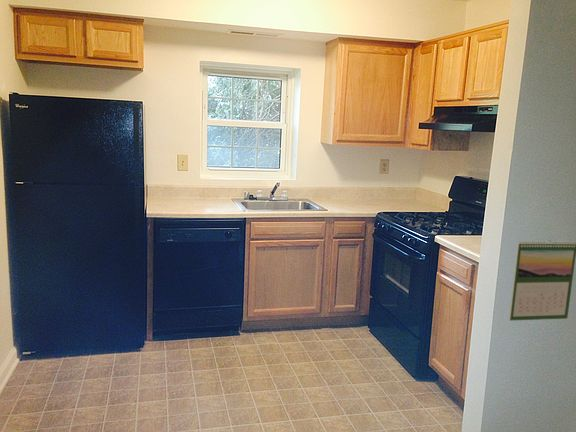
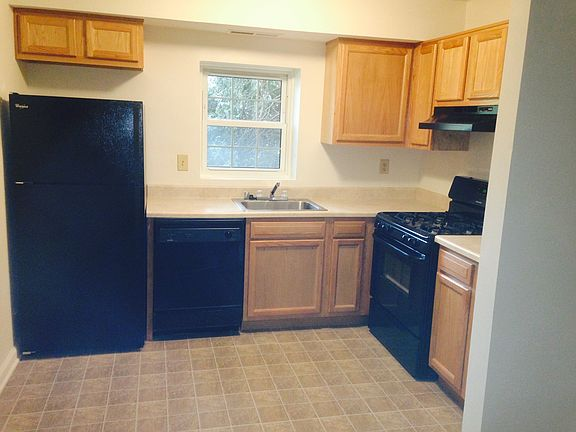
- calendar [508,239,576,322]
